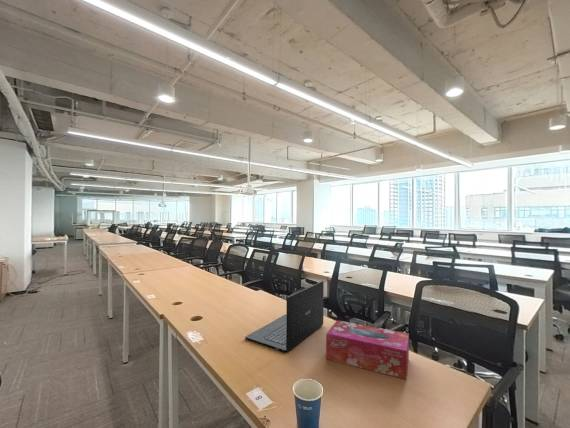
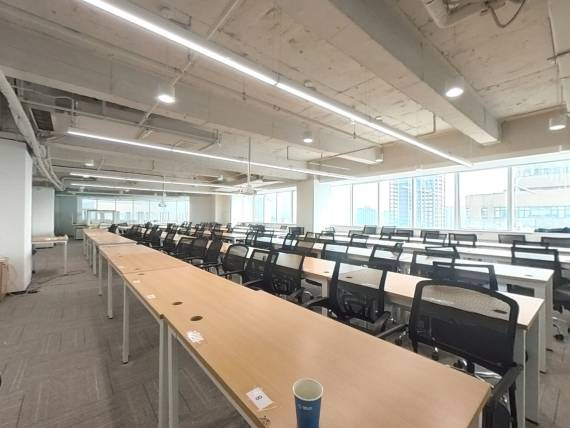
- laptop [244,280,325,354]
- tissue box [325,319,410,380]
